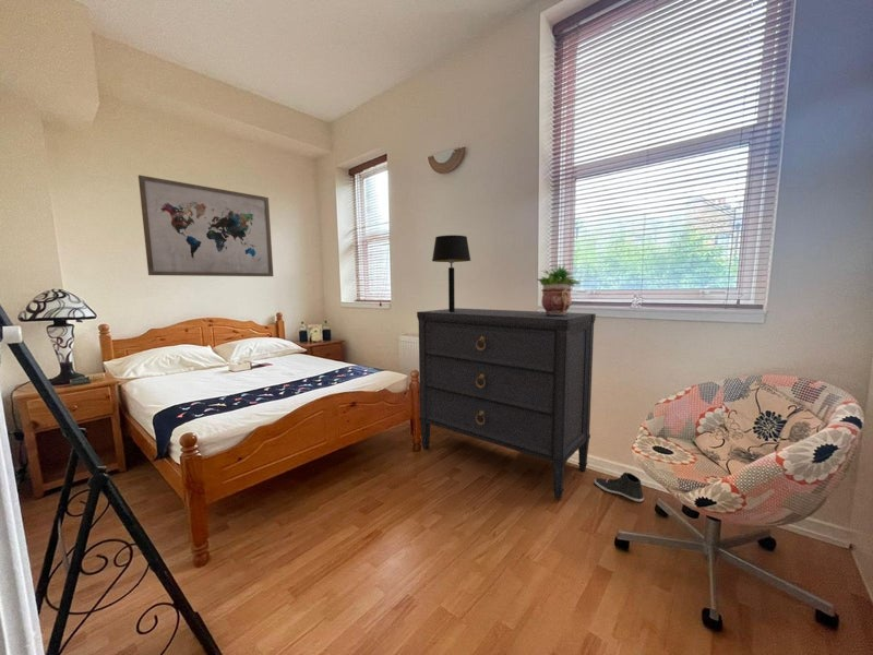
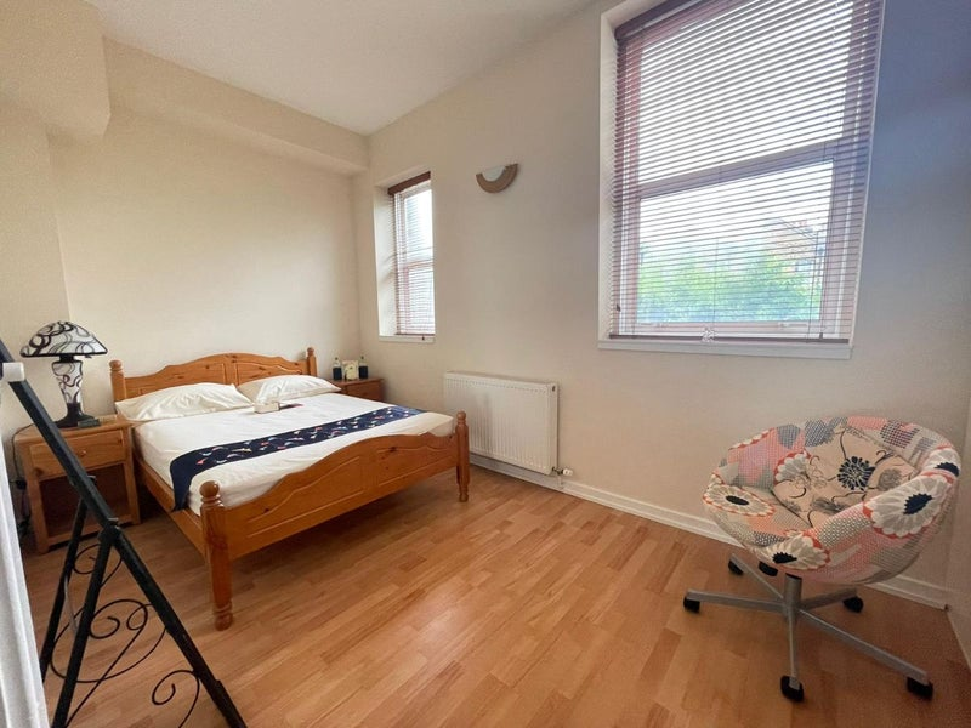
- wall art [137,174,274,277]
- dresser [416,307,597,500]
- table lamp [431,235,471,312]
- sneaker [594,472,645,502]
- potted plant [536,263,582,314]
